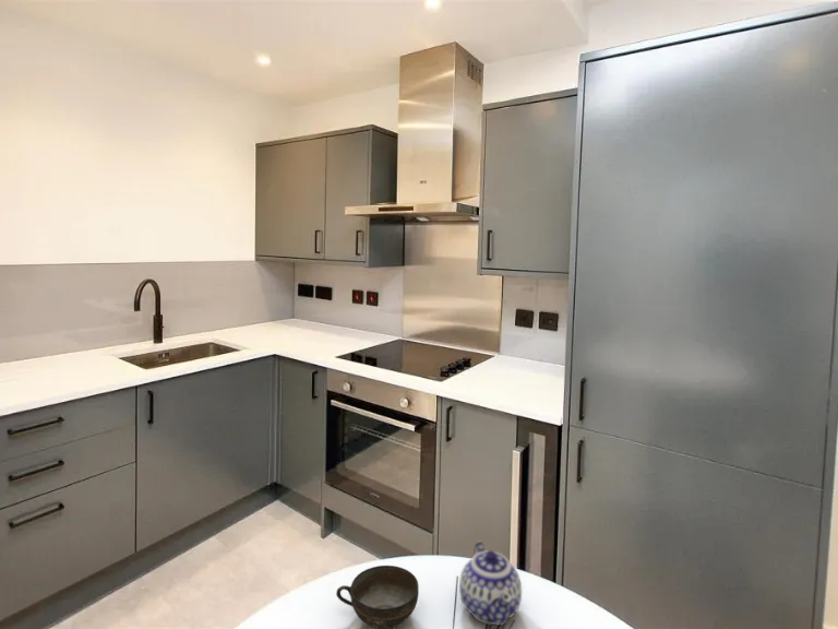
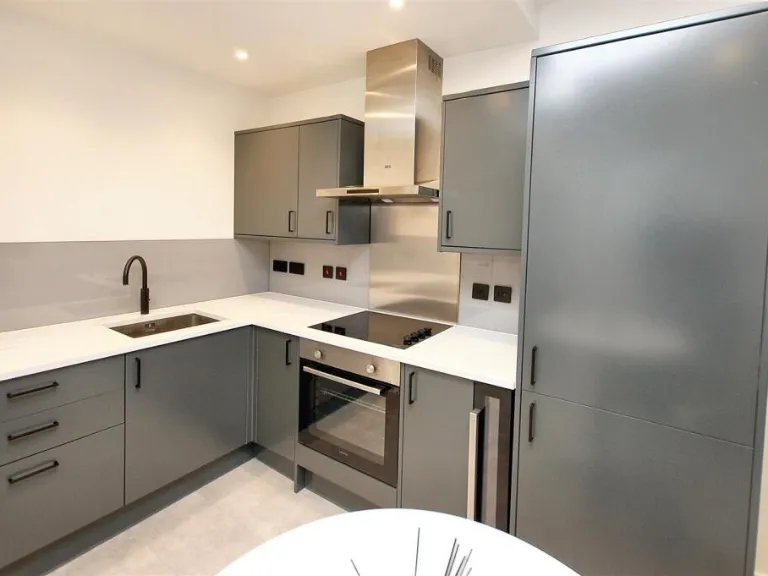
- teapot [458,541,523,627]
- cup [335,565,420,629]
